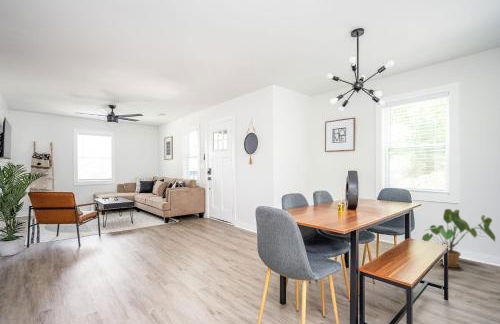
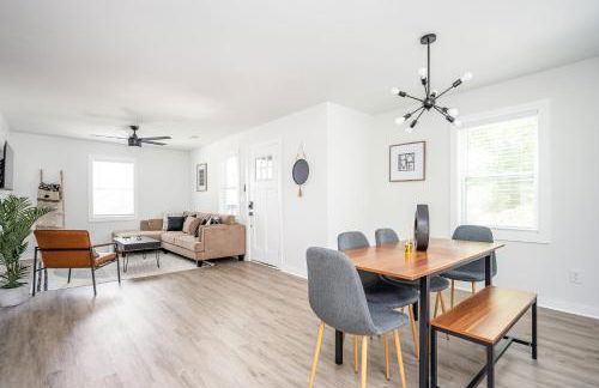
- house plant [421,208,497,269]
